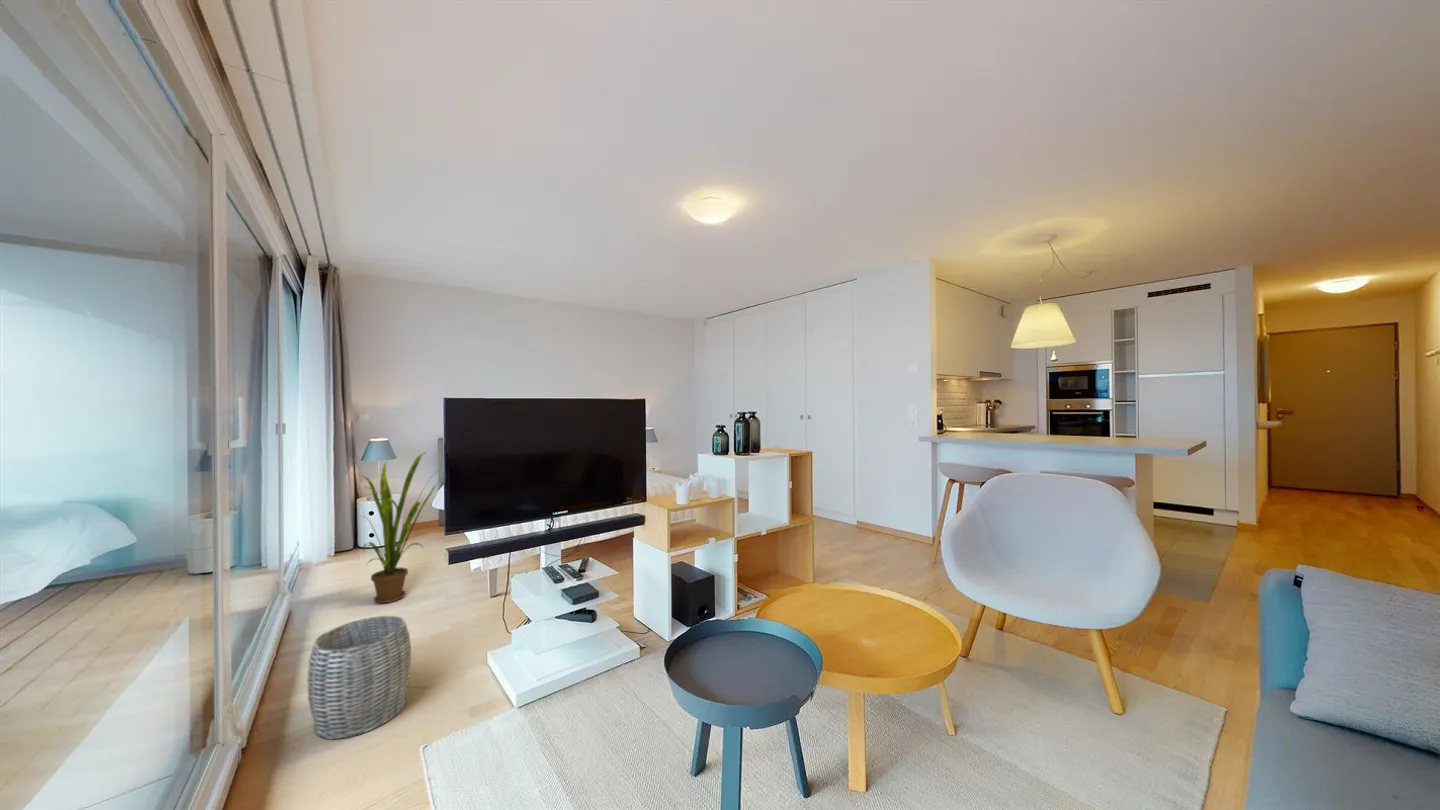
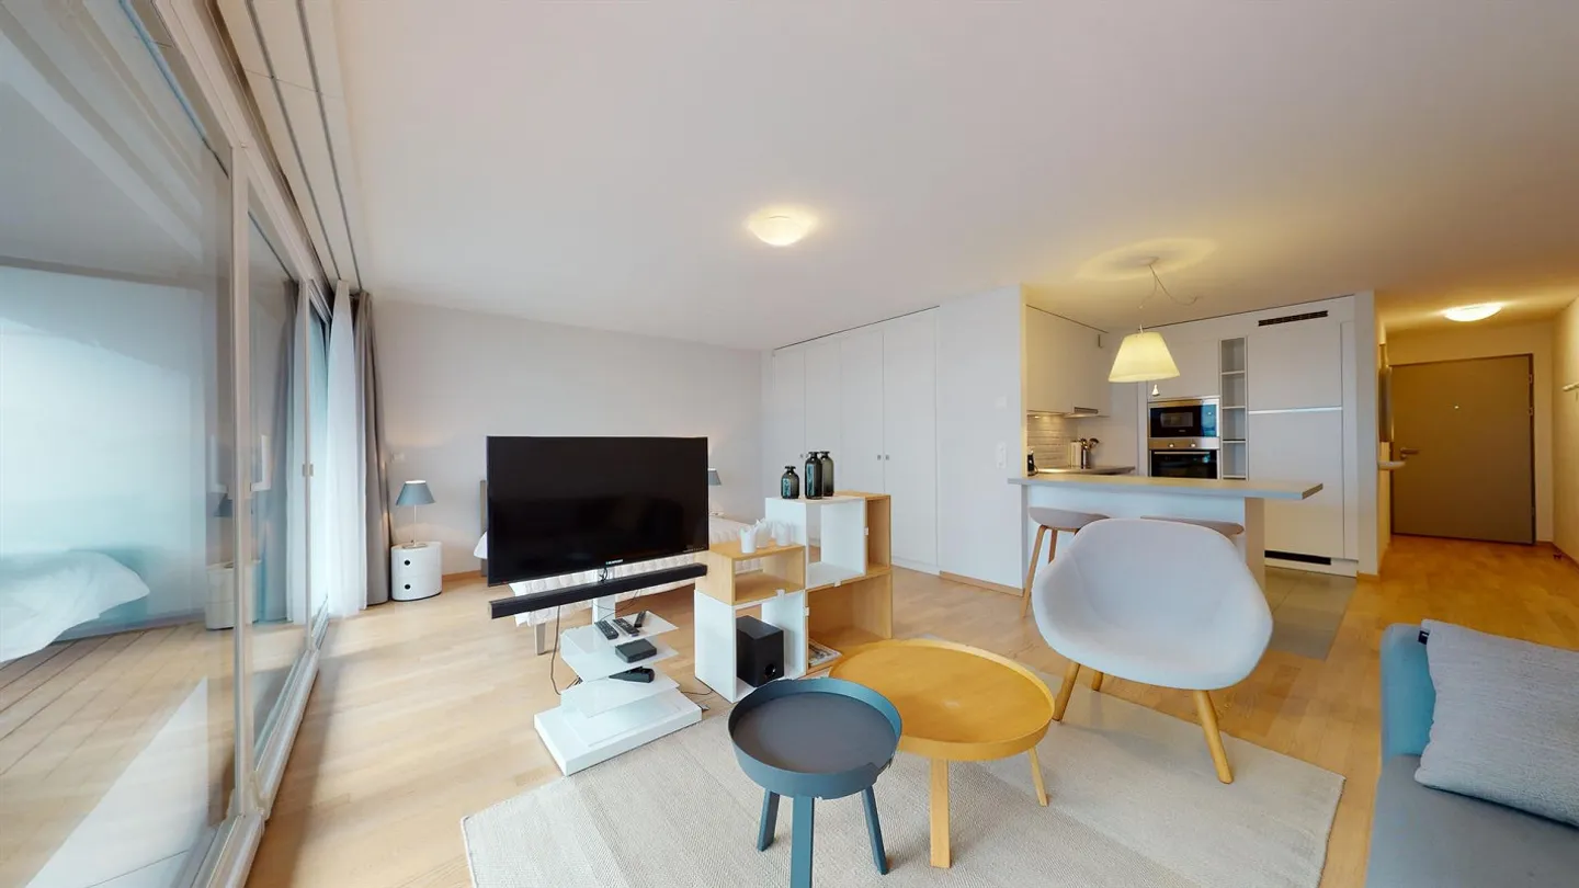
- house plant [356,451,440,604]
- woven basket [307,615,412,740]
